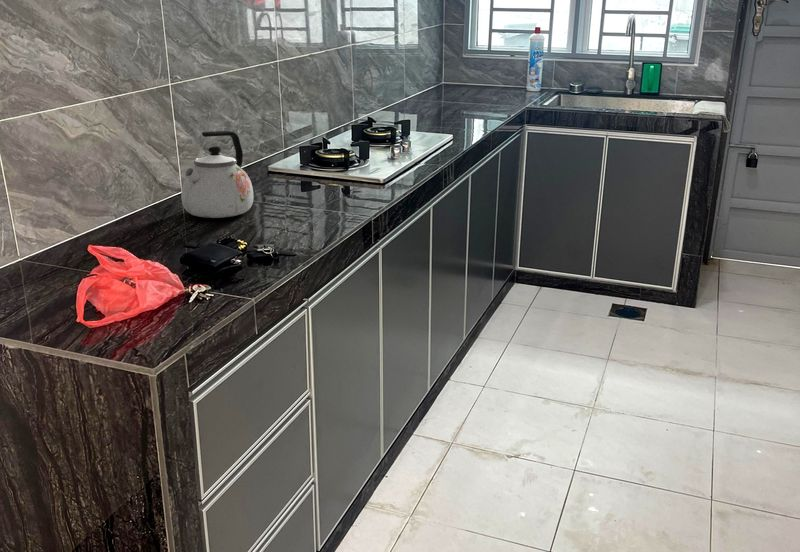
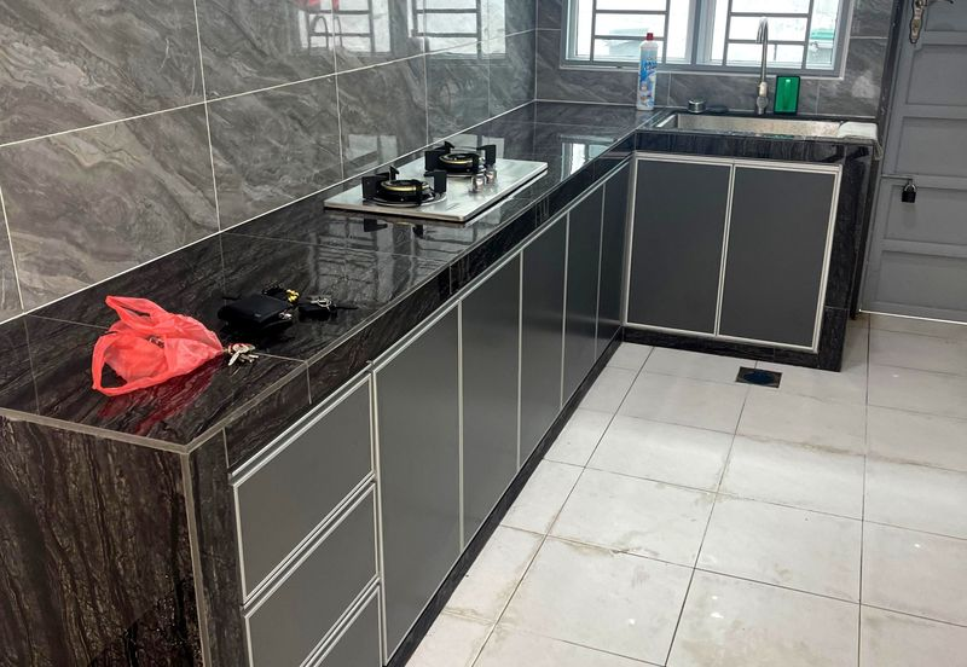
- kettle [180,130,254,219]
